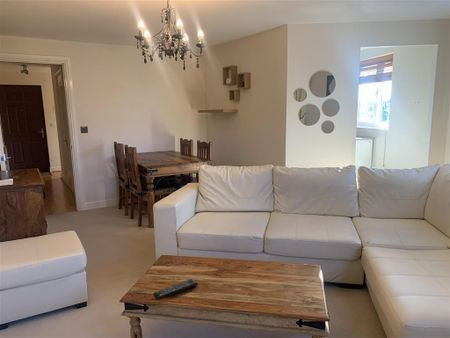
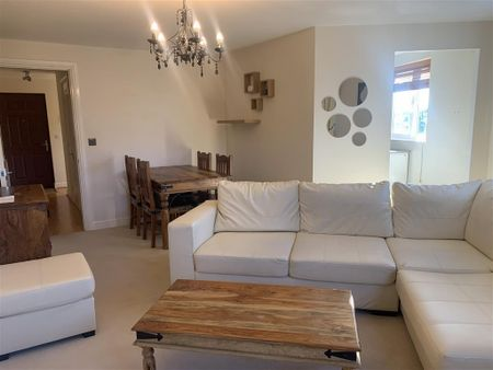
- remote control [153,278,199,301]
